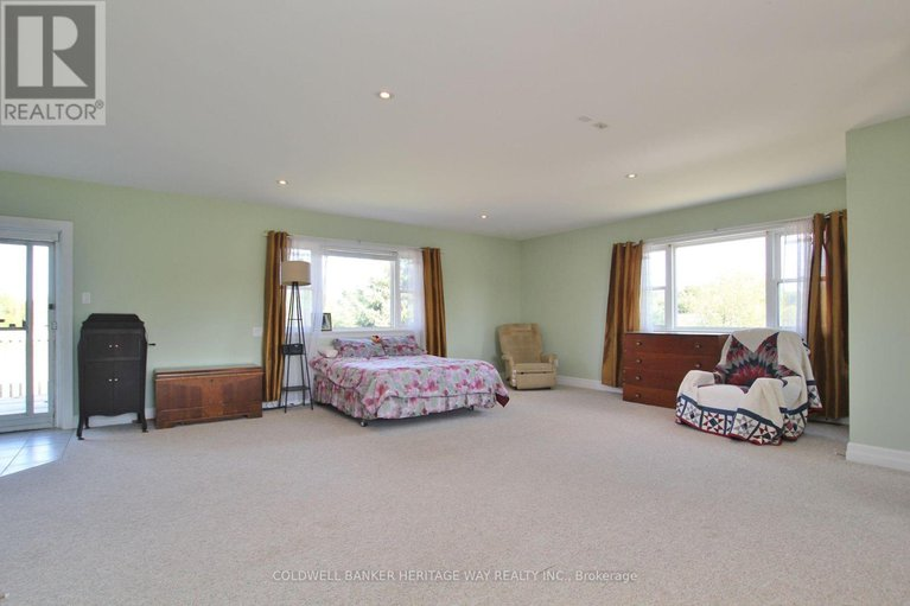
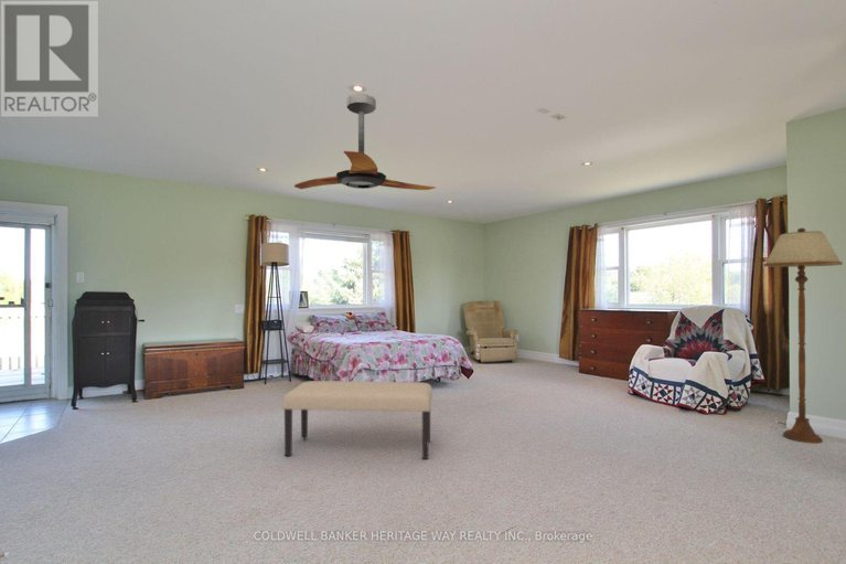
+ floor lamp [762,227,844,445]
+ bench [281,380,433,460]
+ ceiling fan [293,93,437,191]
